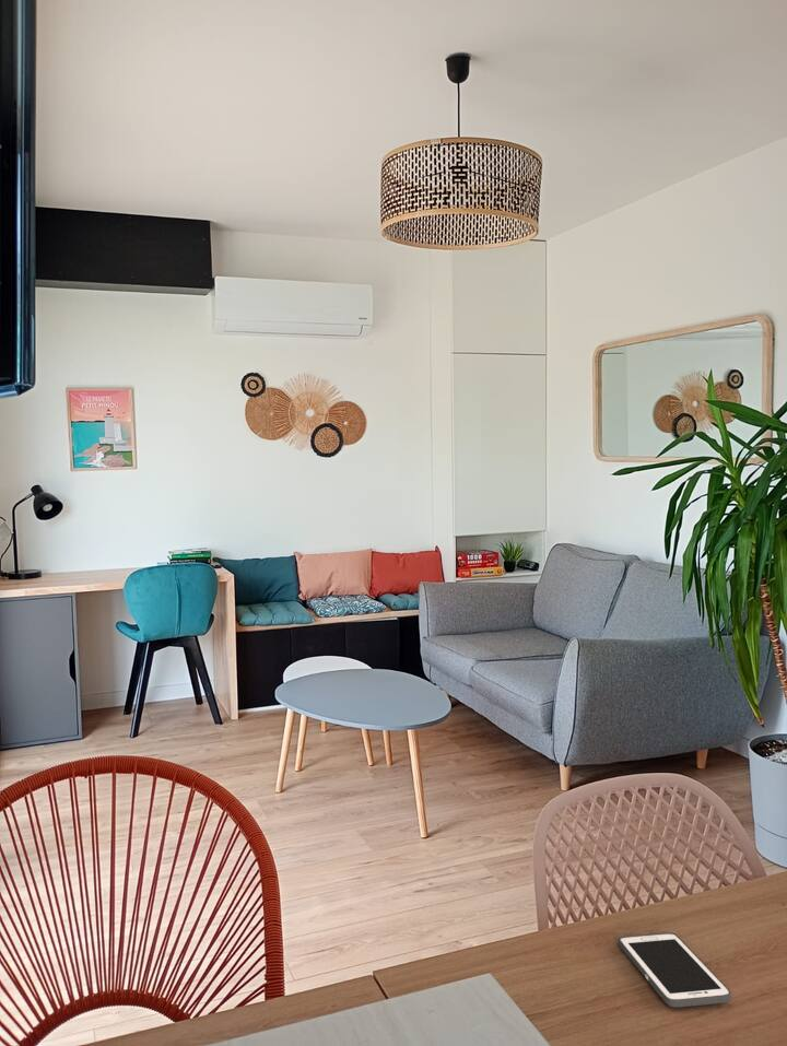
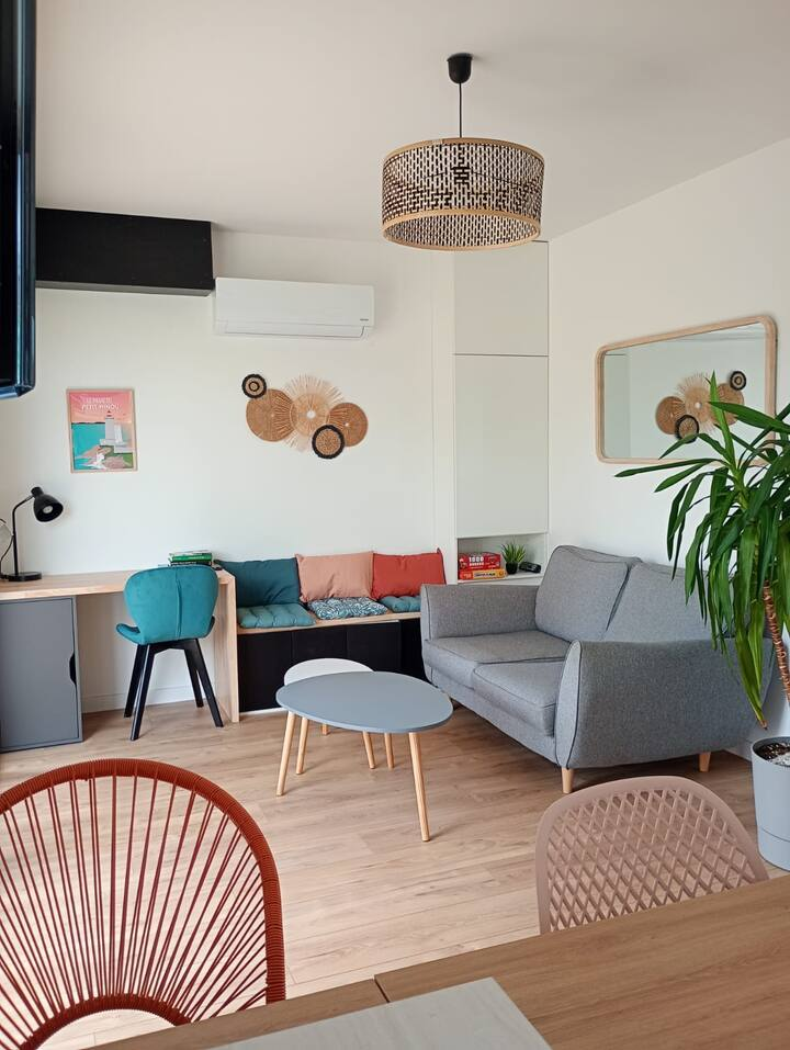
- cell phone [618,931,732,1009]
